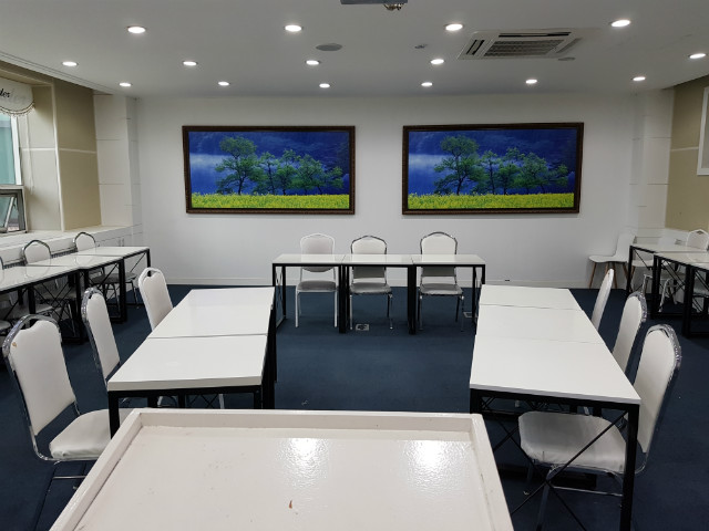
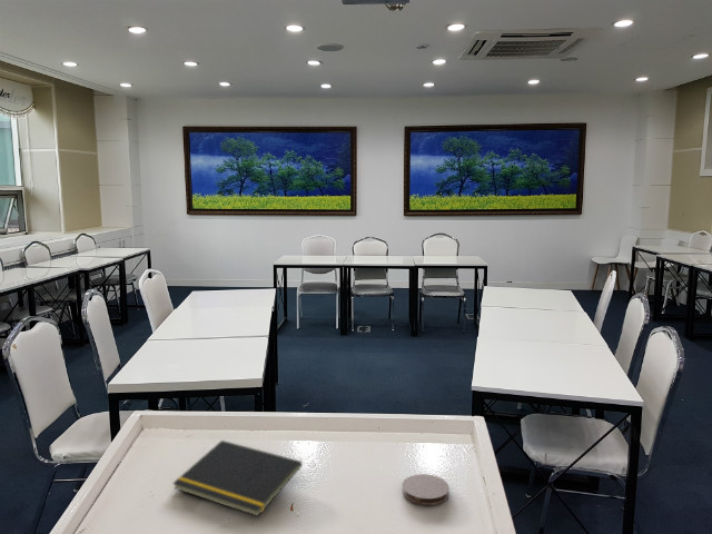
+ notepad [171,439,304,517]
+ coaster [402,473,451,506]
